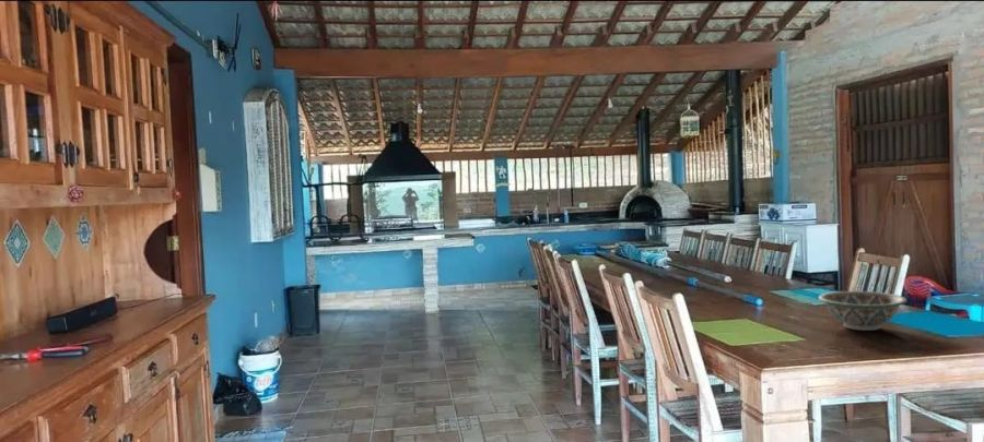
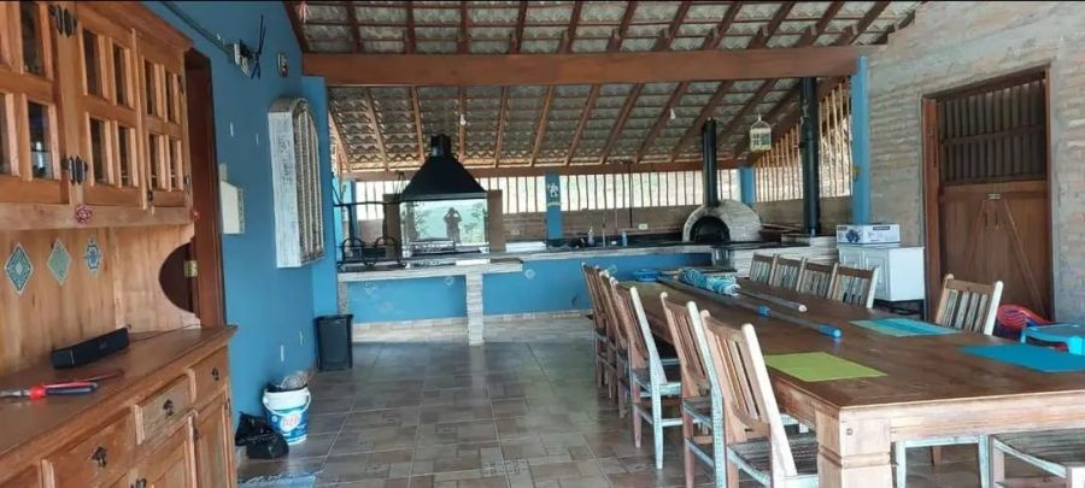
- decorative bowl [818,290,909,332]
